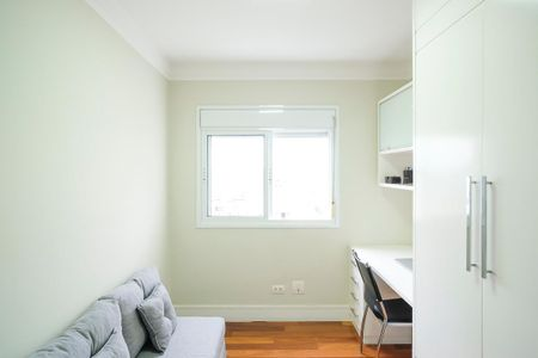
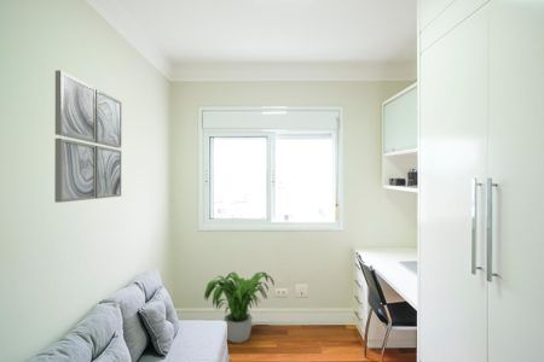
+ wall art [53,69,123,204]
+ potted plant [203,272,276,344]
